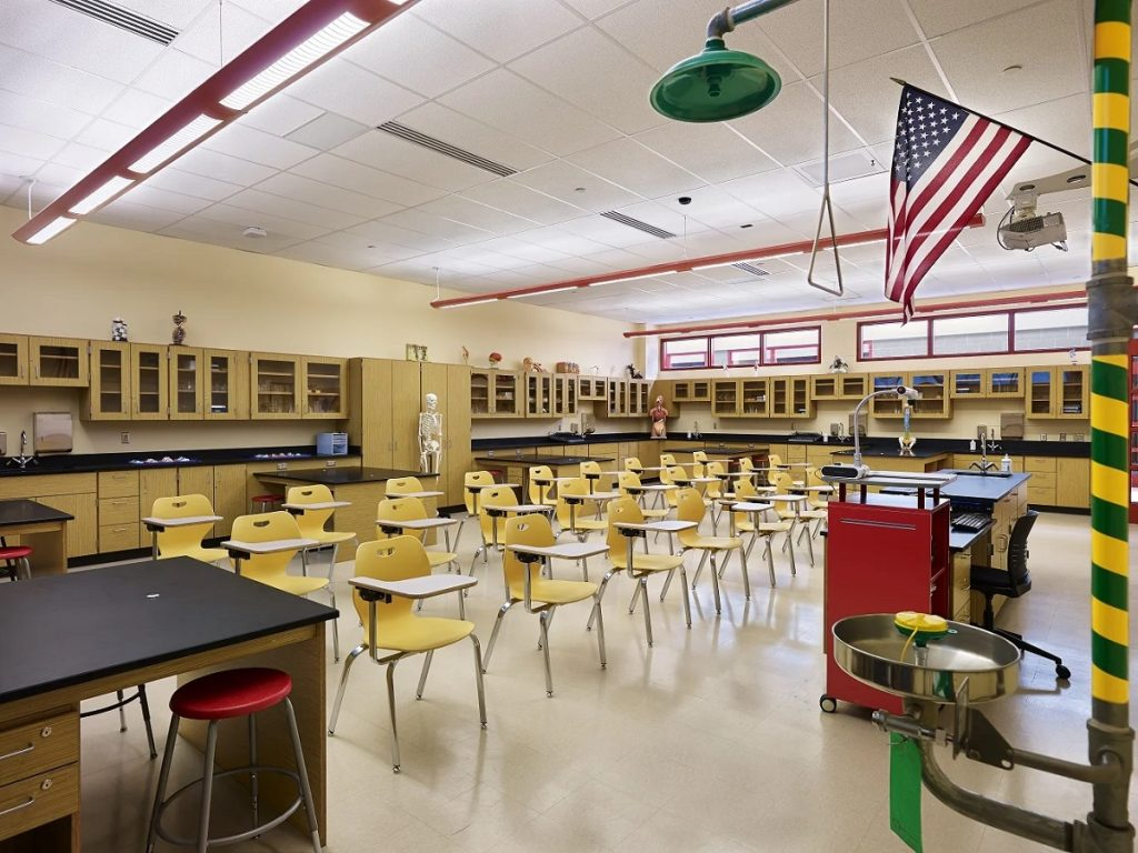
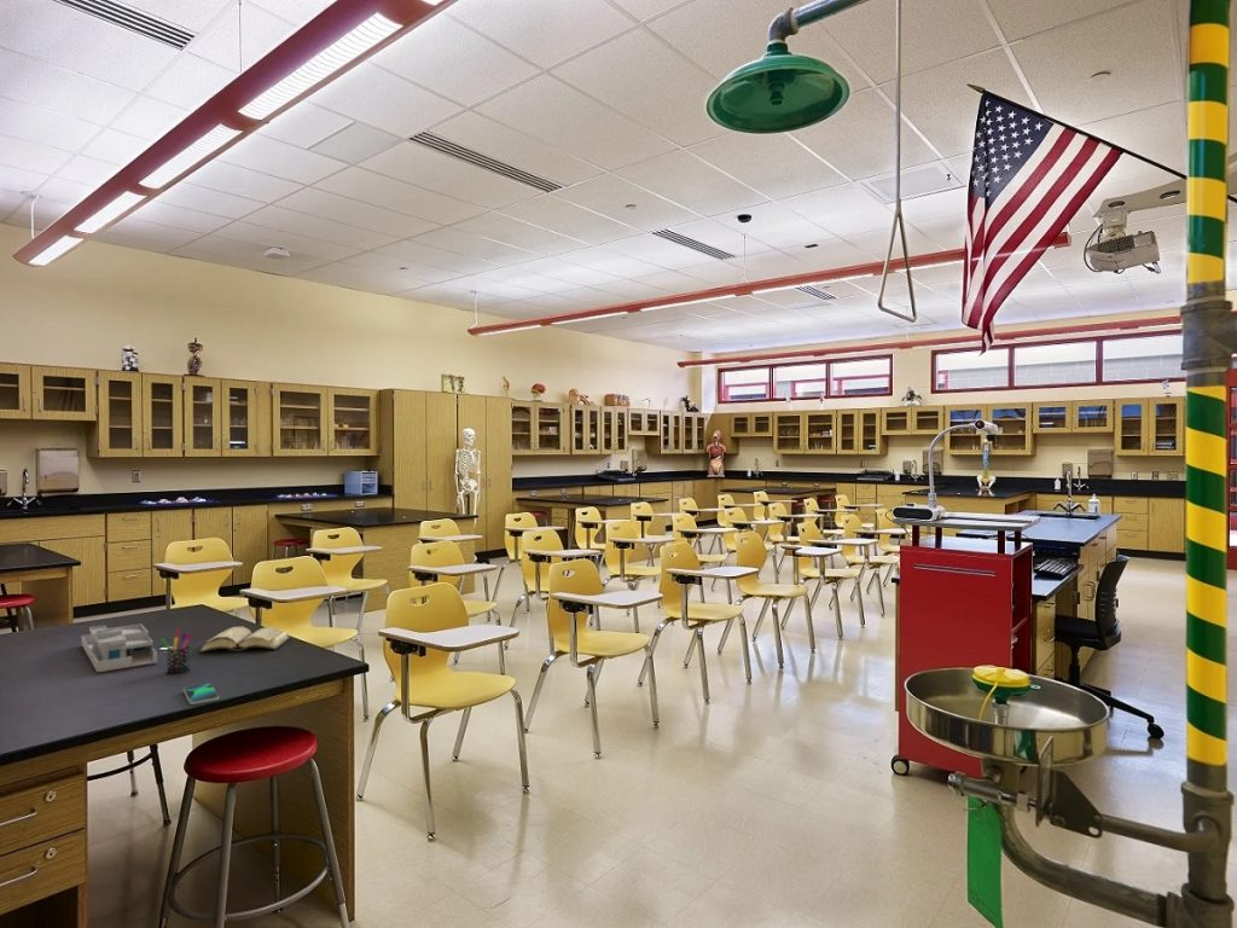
+ desk organizer [81,624,158,673]
+ smartphone [182,683,220,706]
+ pen holder [159,628,192,674]
+ diary [197,626,291,655]
